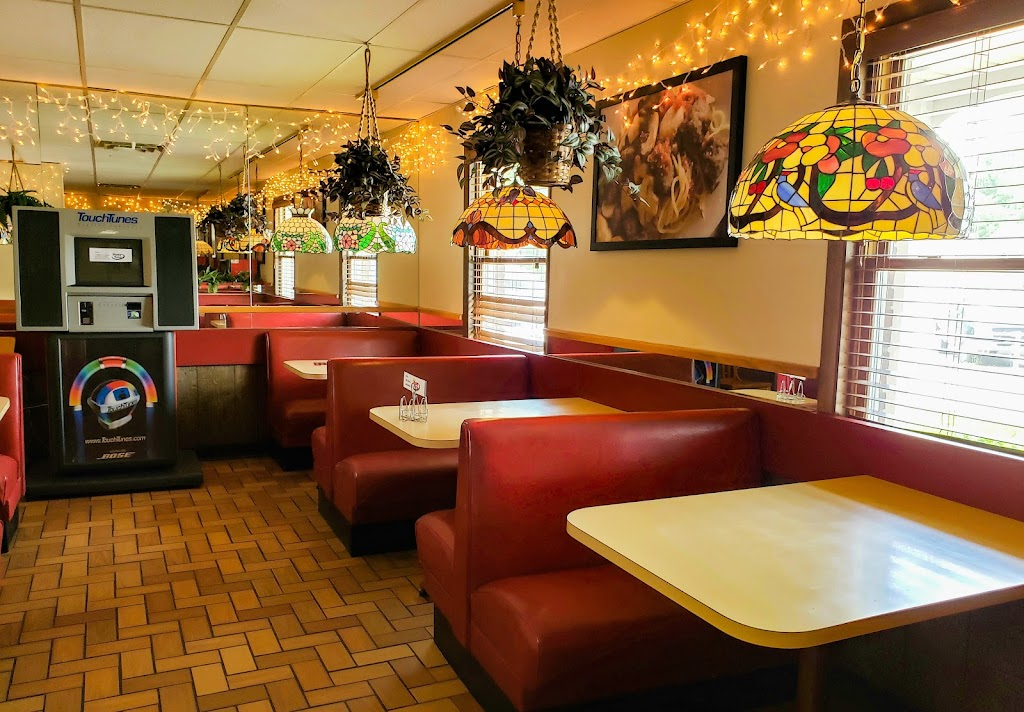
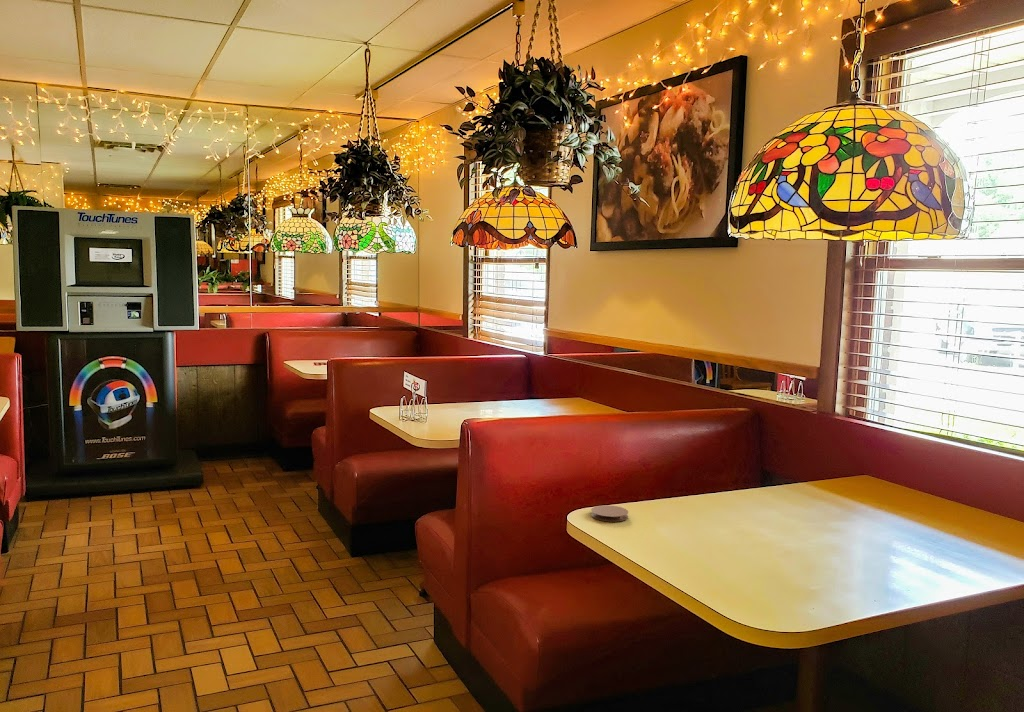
+ coaster [590,504,629,523]
